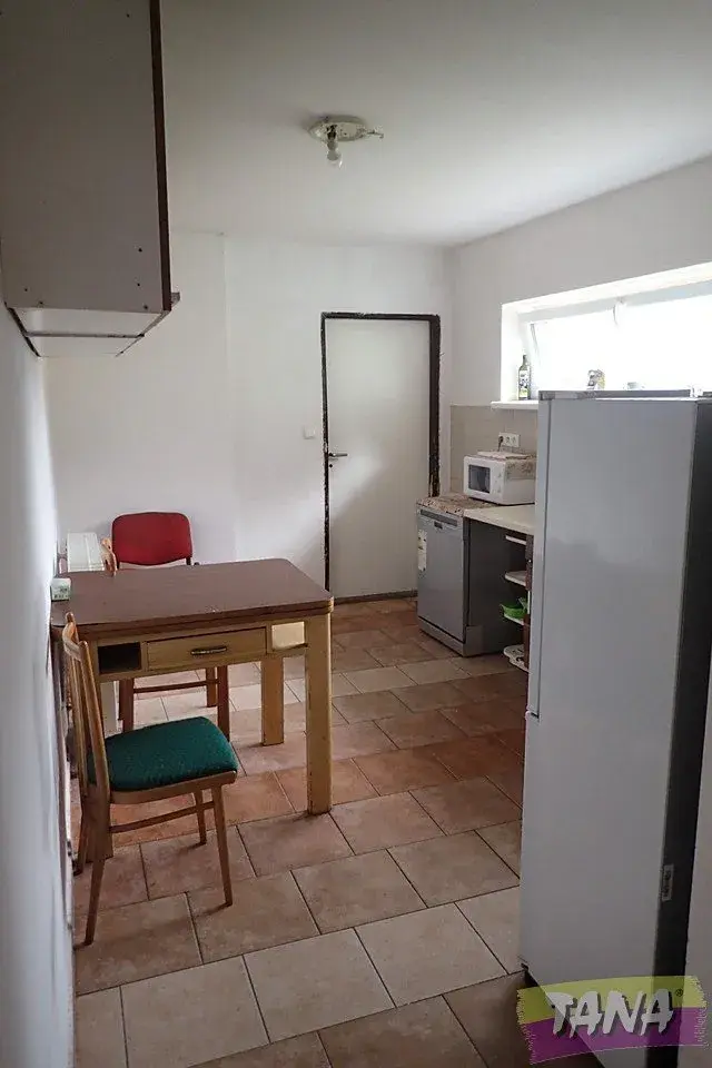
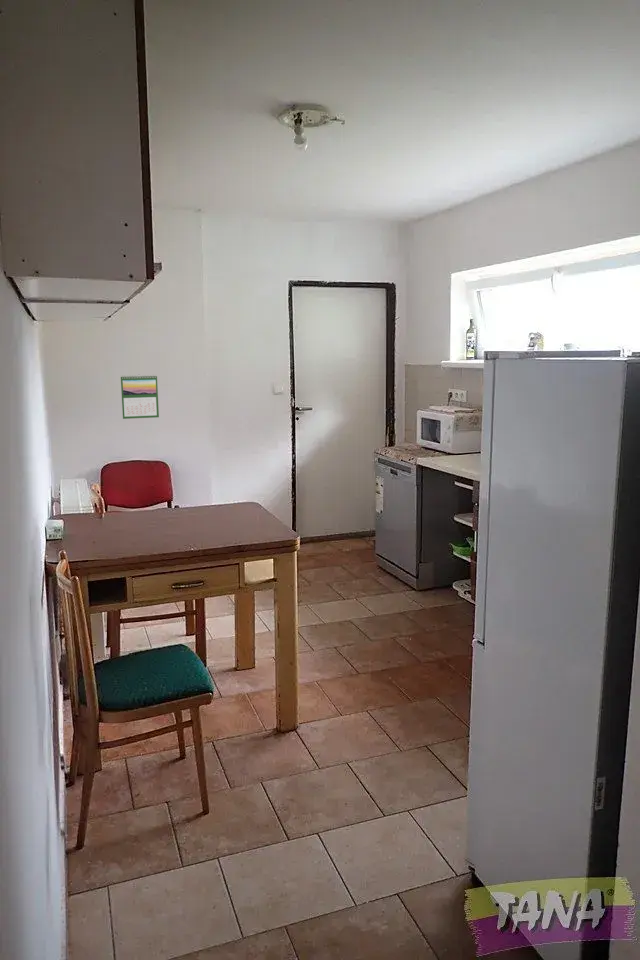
+ calendar [120,374,160,420]
